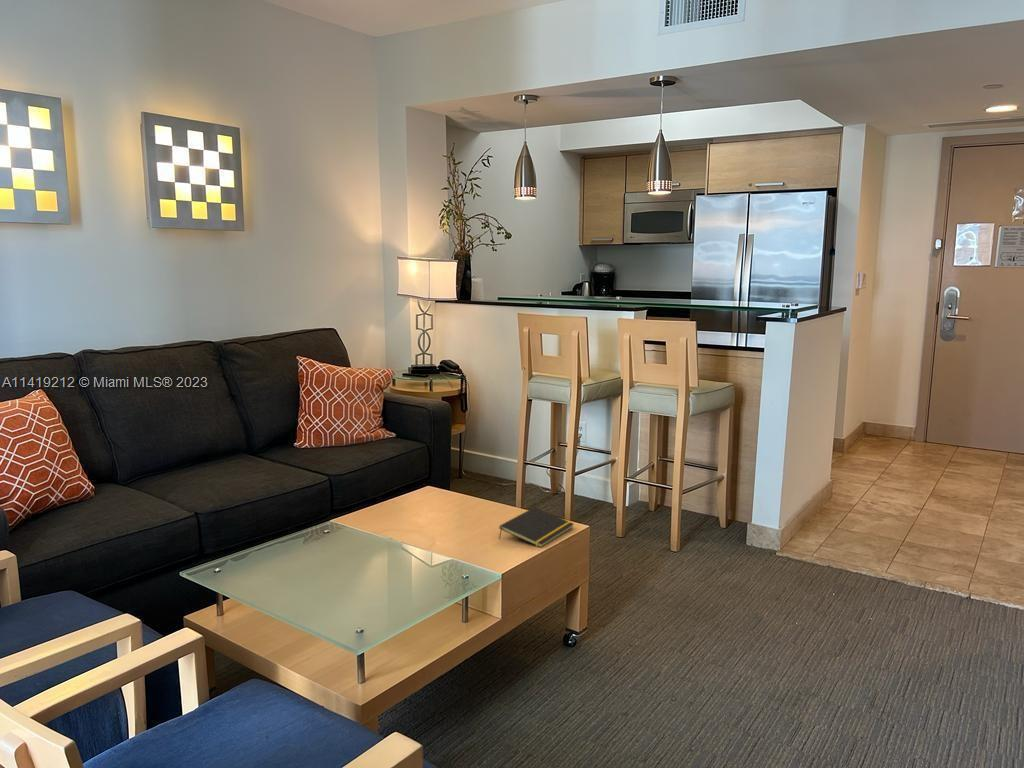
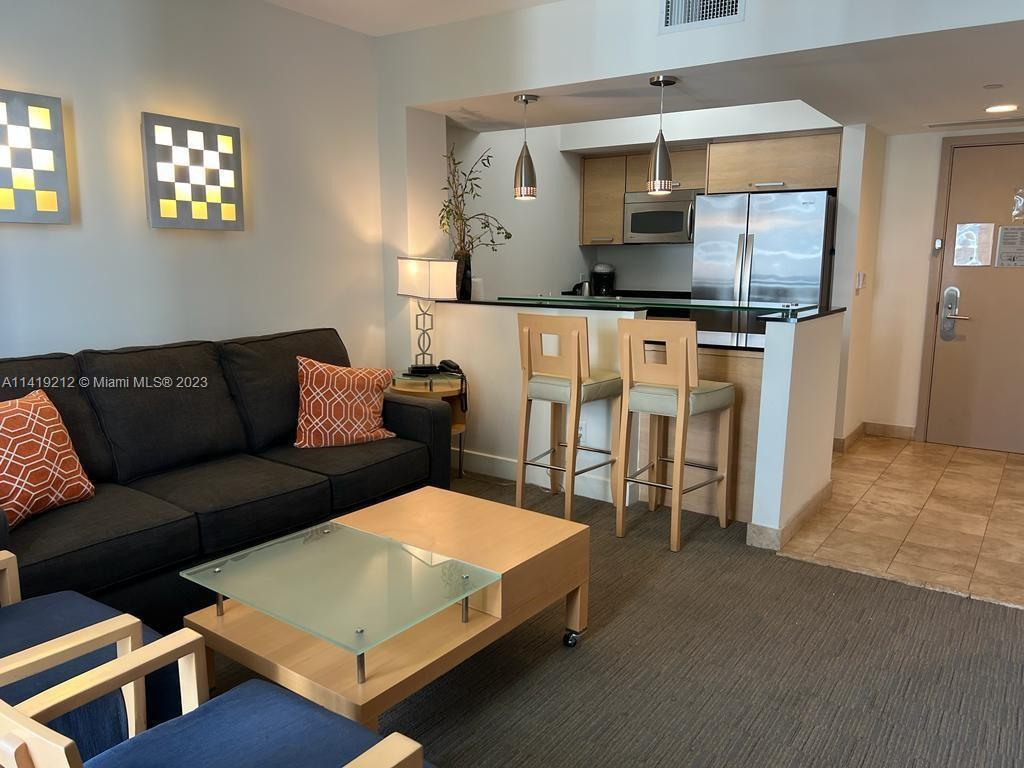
- notepad [498,506,575,549]
